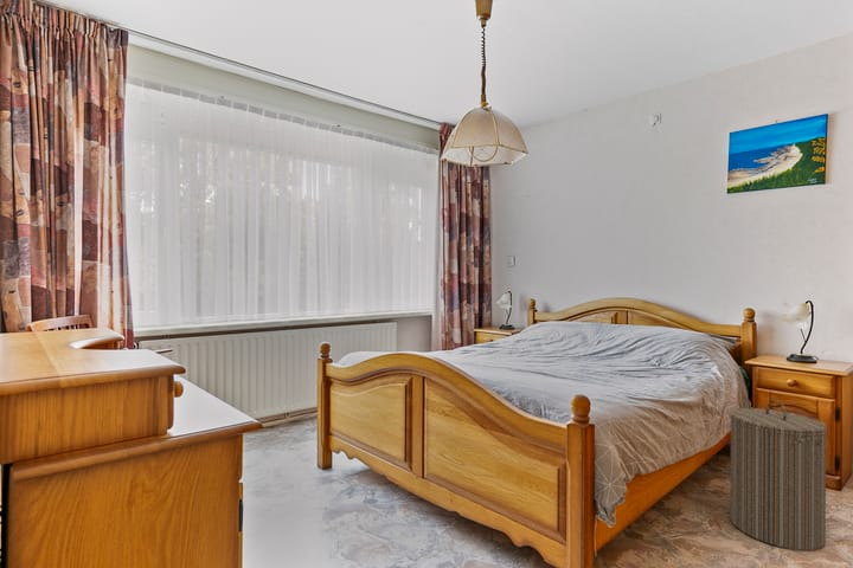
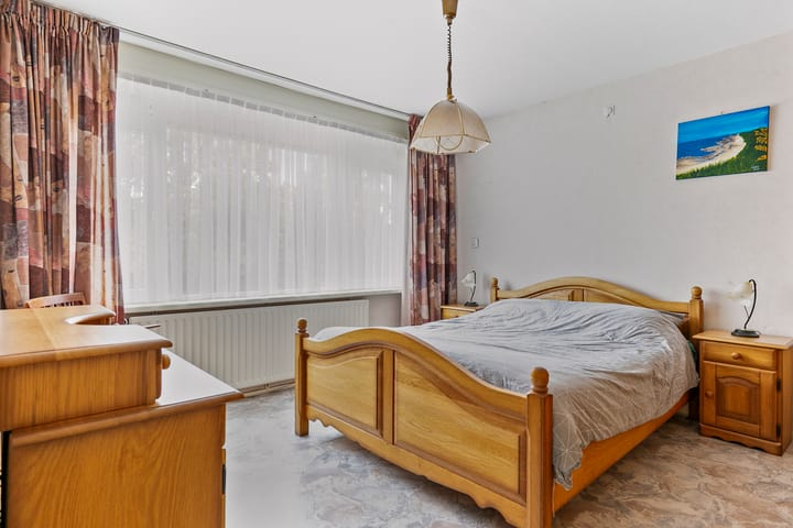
- laundry hamper [729,399,828,551]
